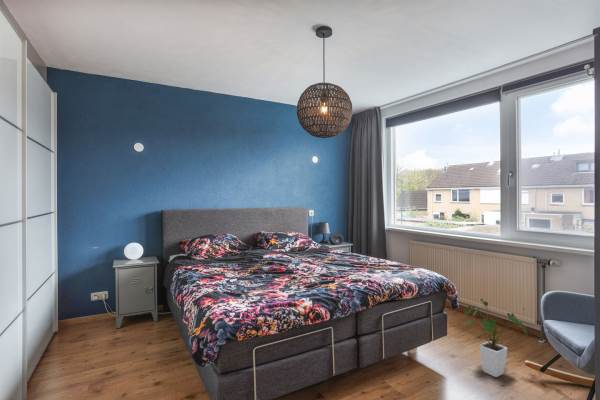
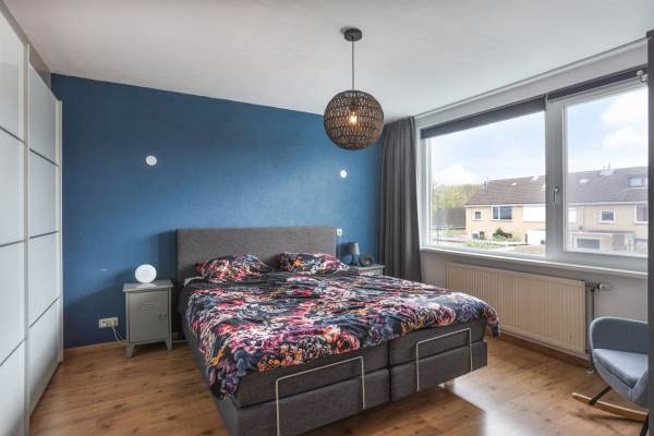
- house plant [462,298,528,378]
